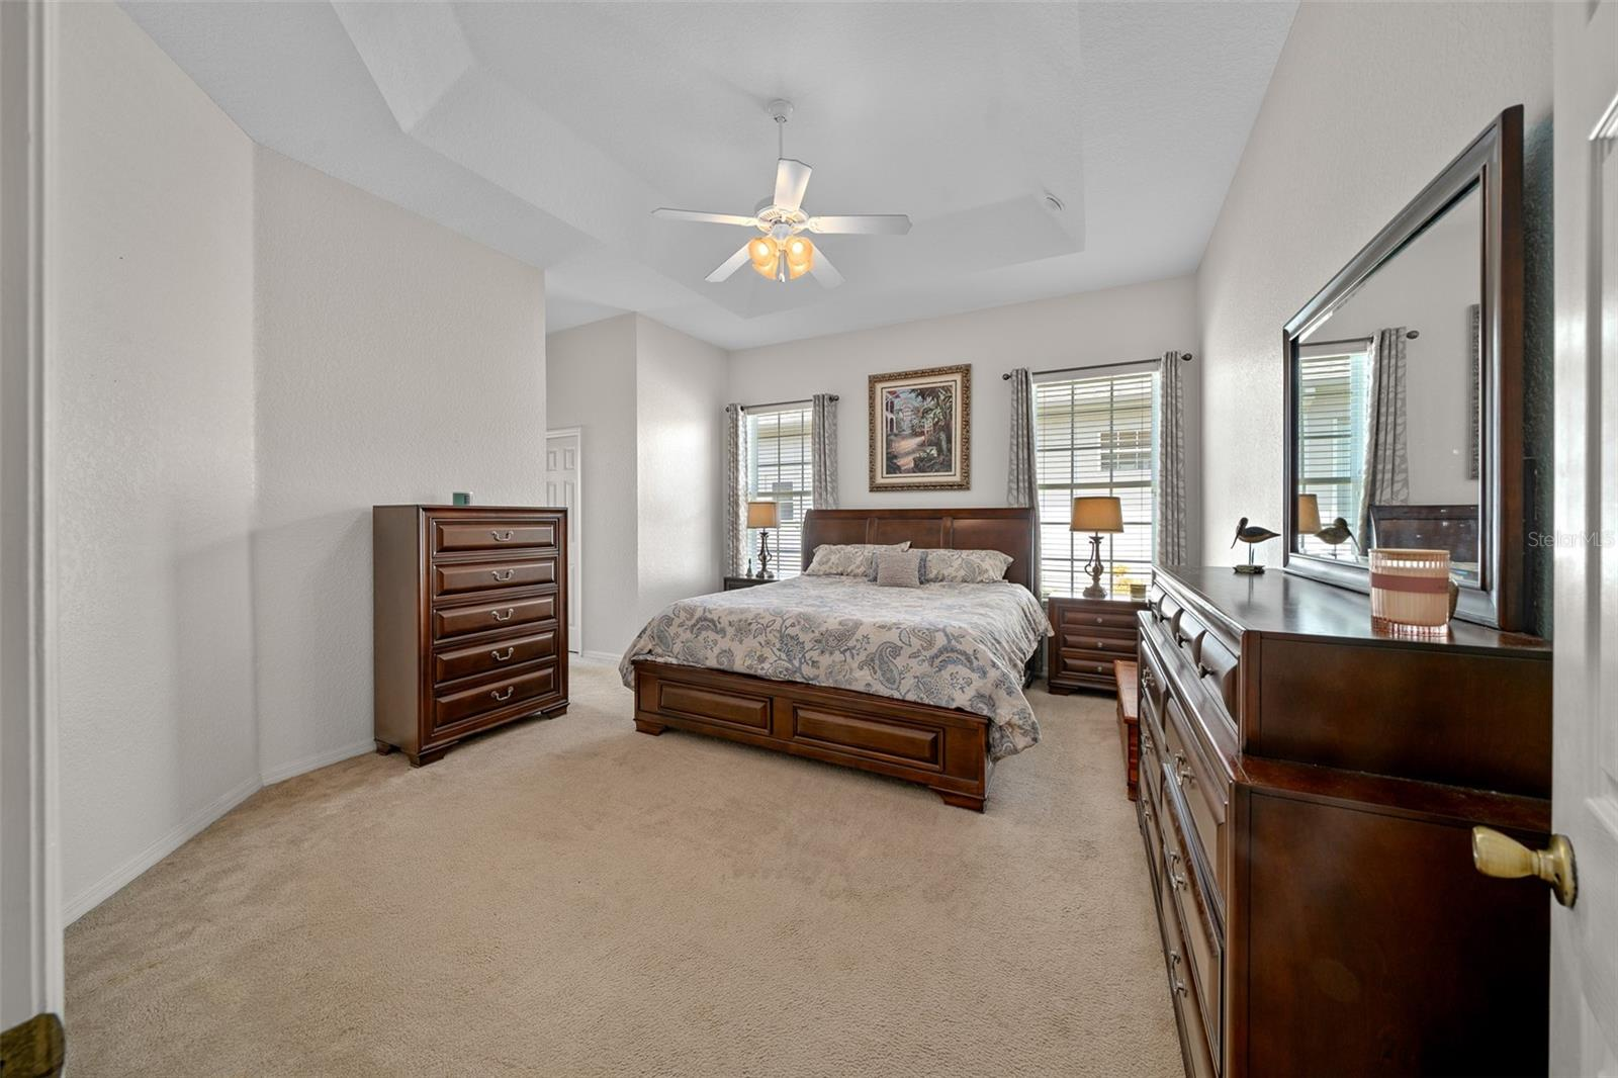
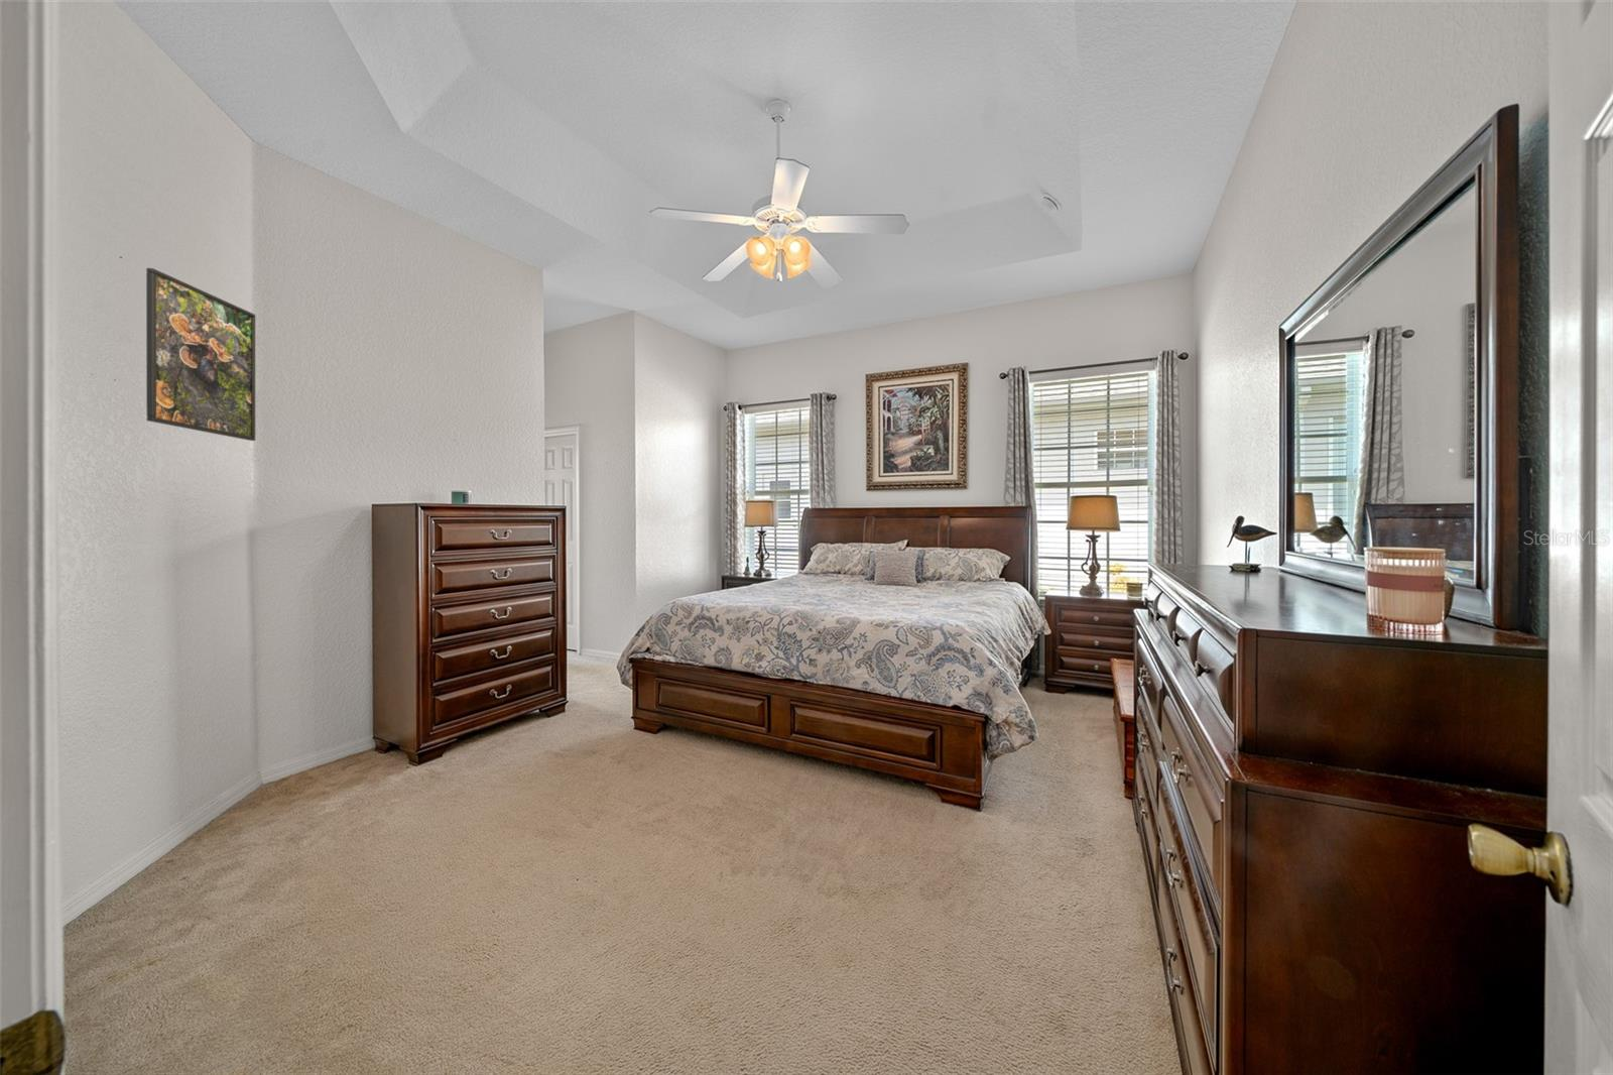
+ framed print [145,268,257,442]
